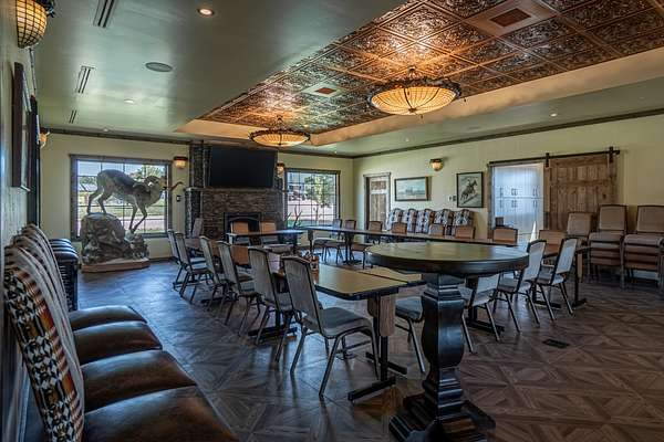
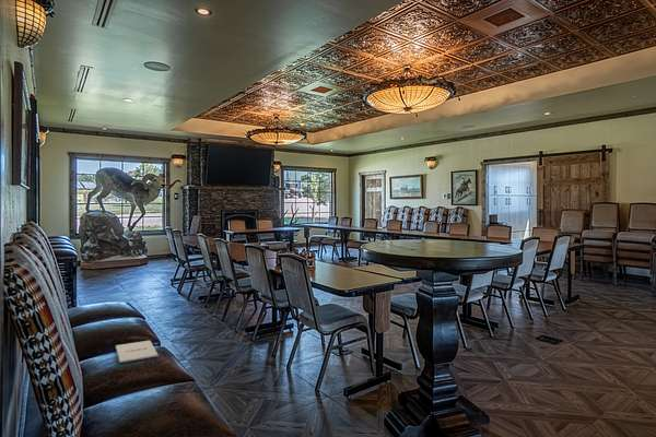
+ magazine [115,340,160,364]
